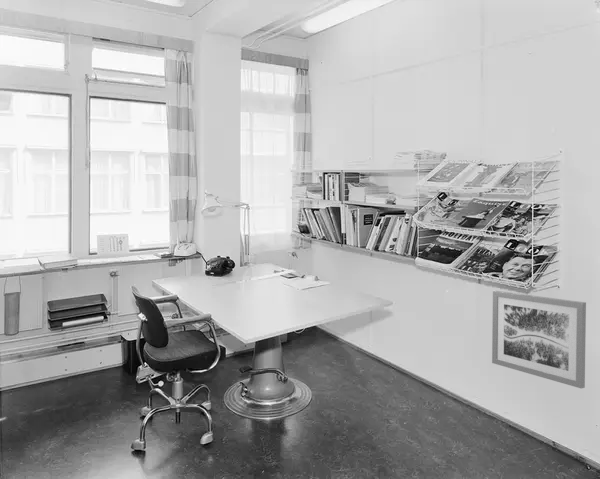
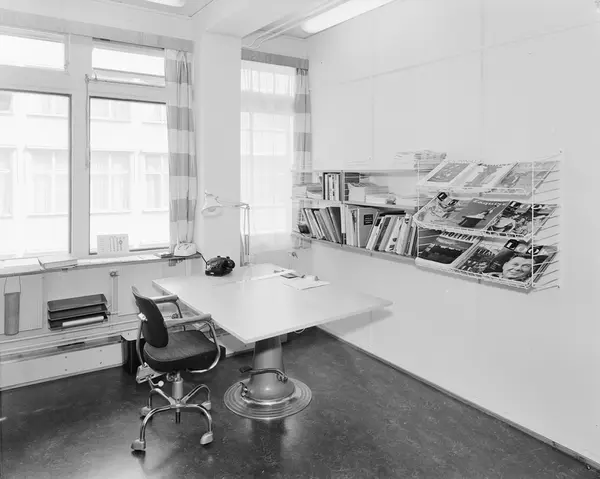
- wall art [491,290,587,389]
